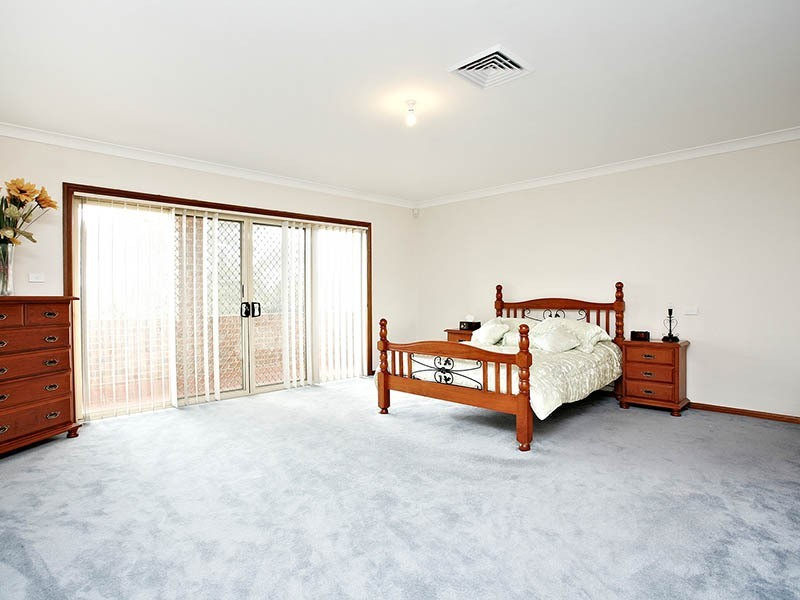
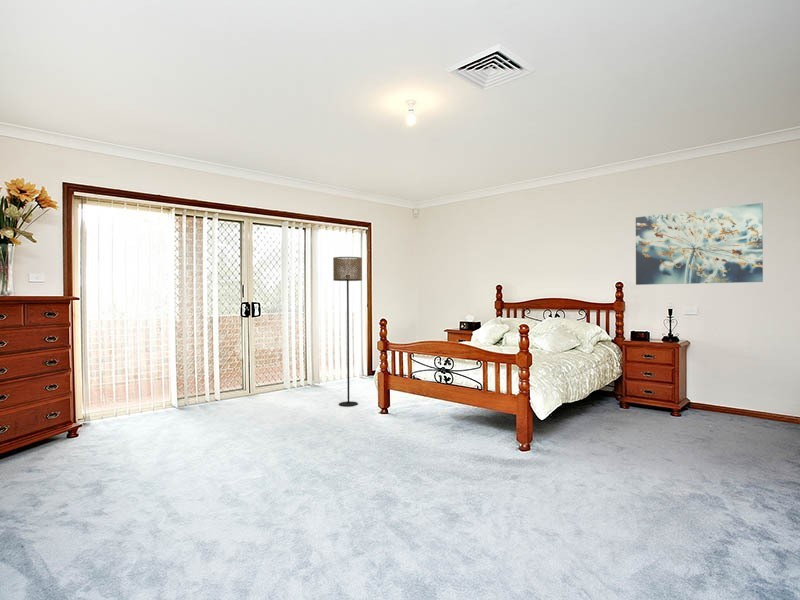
+ wall art [635,202,764,286]
+ floor lamp [332,256,363,407]
